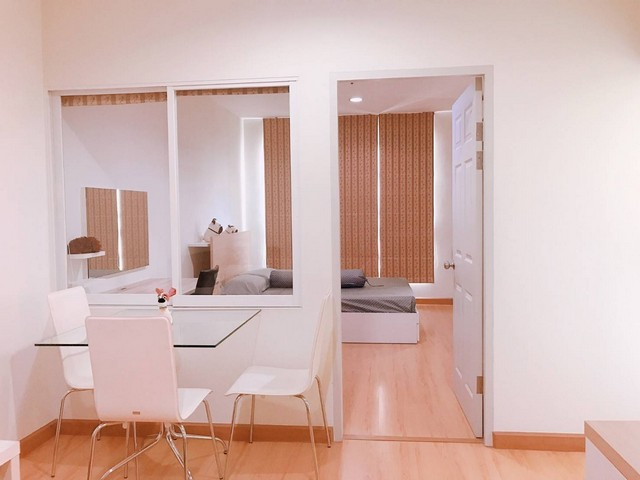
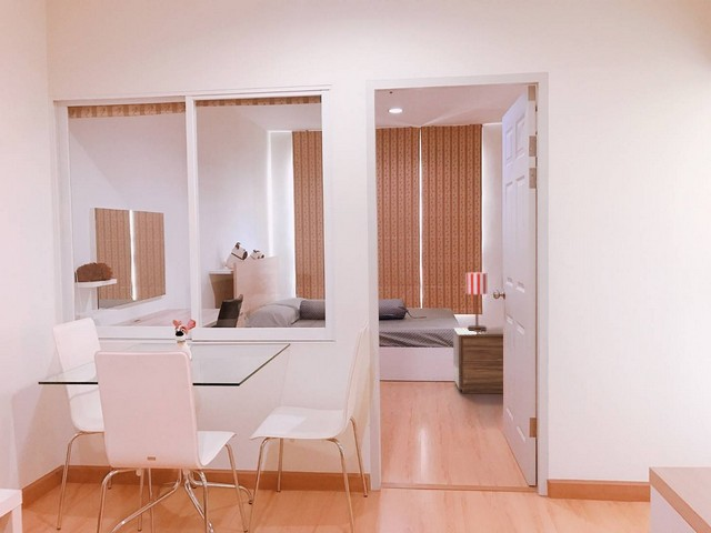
+ table lamp [465,271,489,331]
+ nightstand [452,326,504,394]
